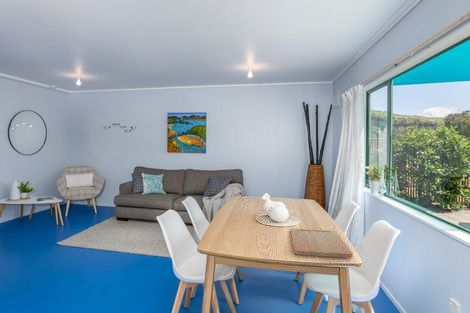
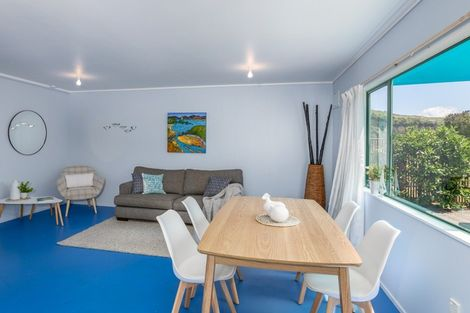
- cutting board [290,228,354,259]
